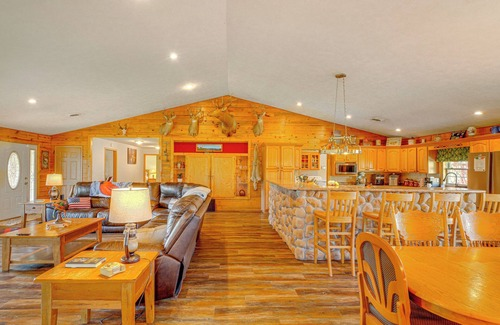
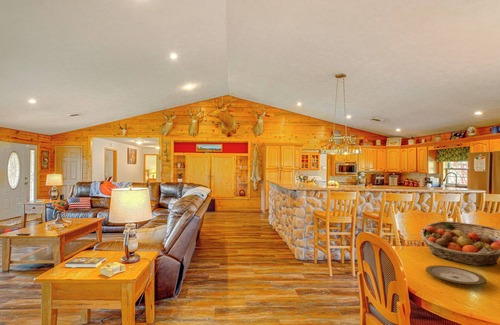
+ plate [425,264,487,286]
+ fruit basket [419,220,500,267]
